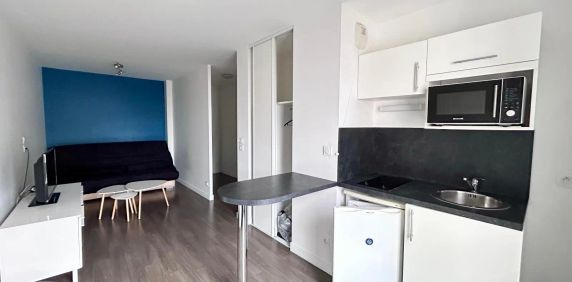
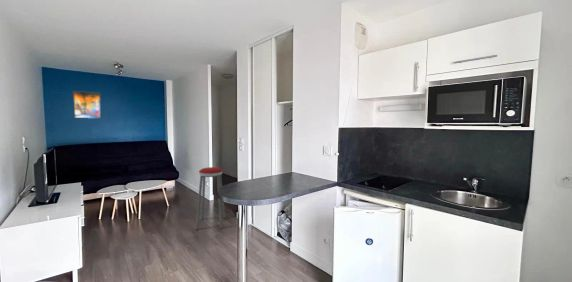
+ music stool [195,166,227,231]
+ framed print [72,90,102,120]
